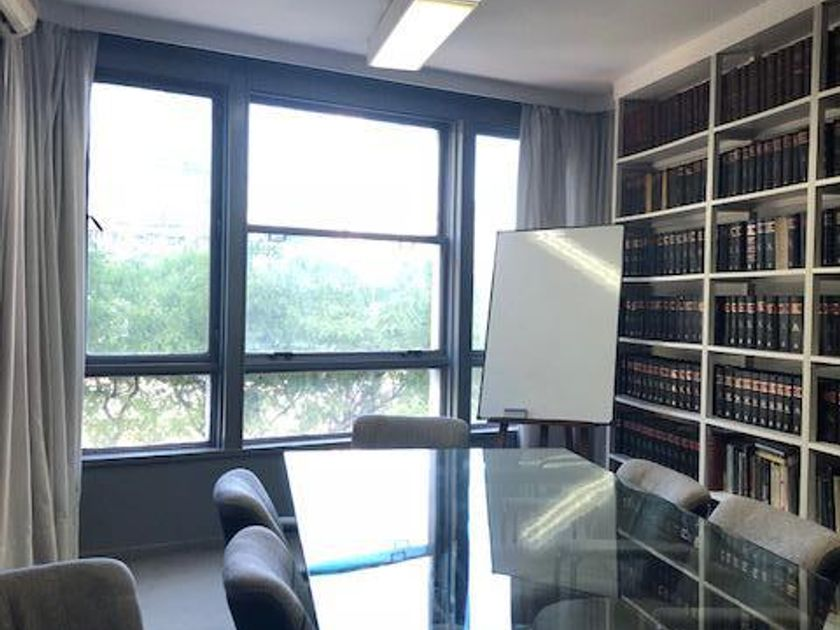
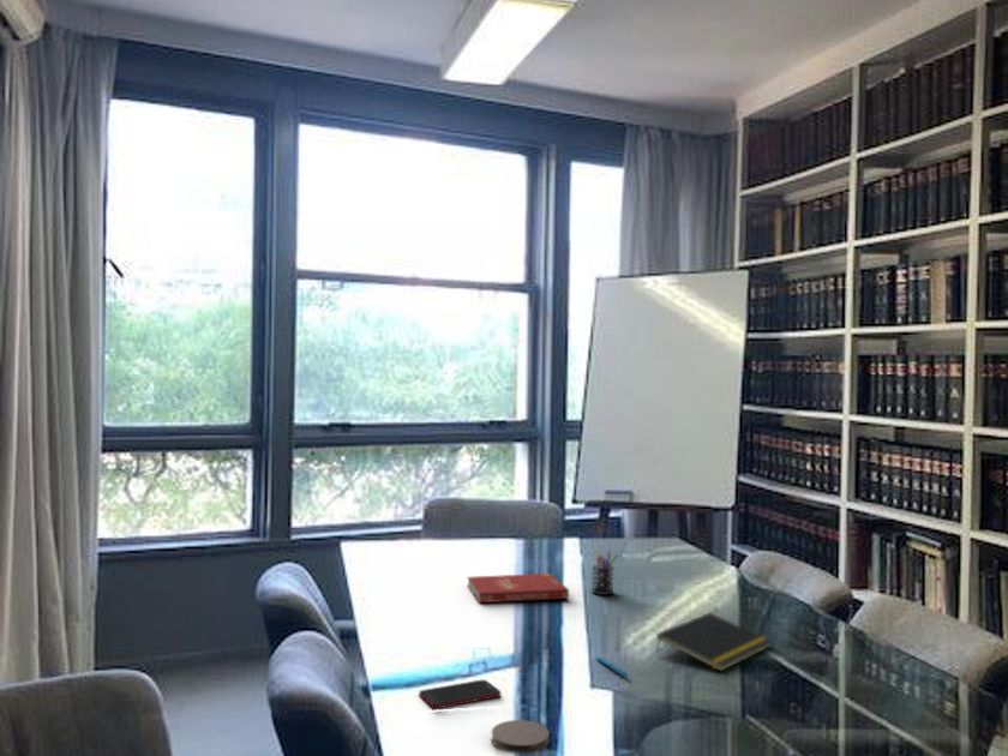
+ cell phone [418,678,502,710]
+ pen holder [590,550,619,596]
+ pen [594,655,630,678]
+ coaster [490,719,551,755]
+ notepad [654,612,773,673]
+ book [467,572,570,604]
